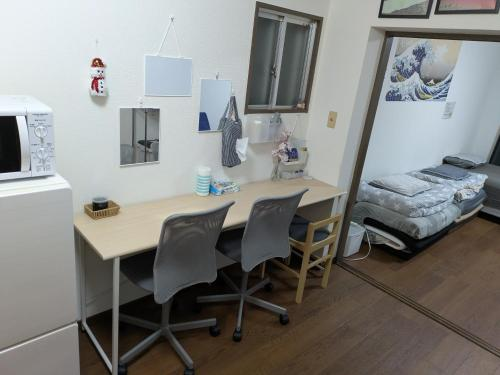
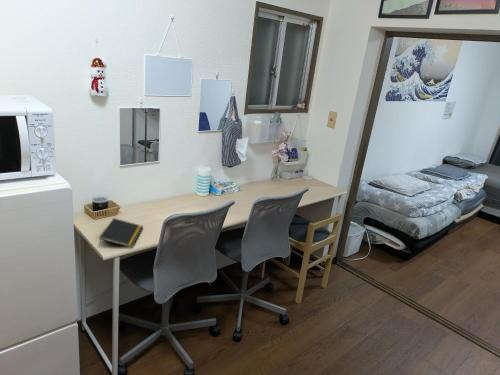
+ notepad [98,217,144,249]
